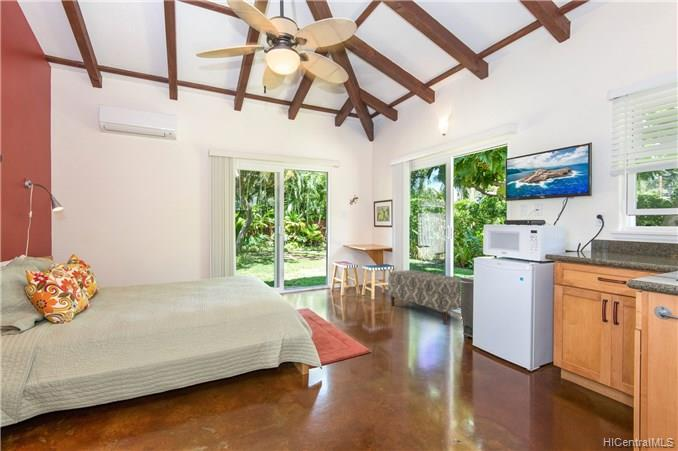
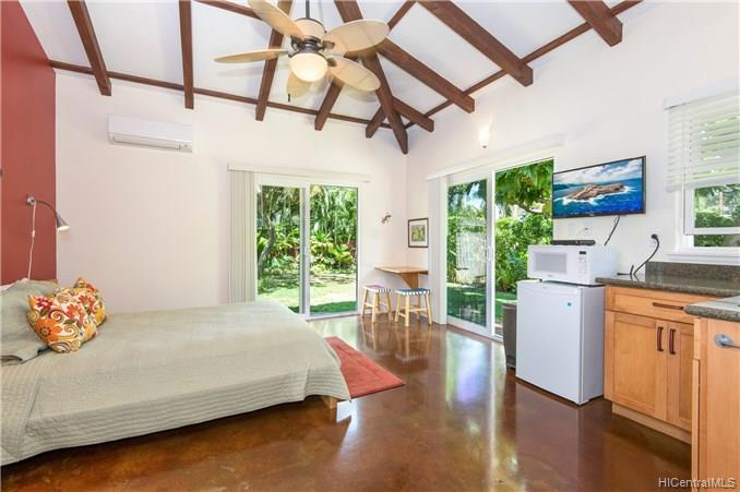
- bench [387,269,462,325]
